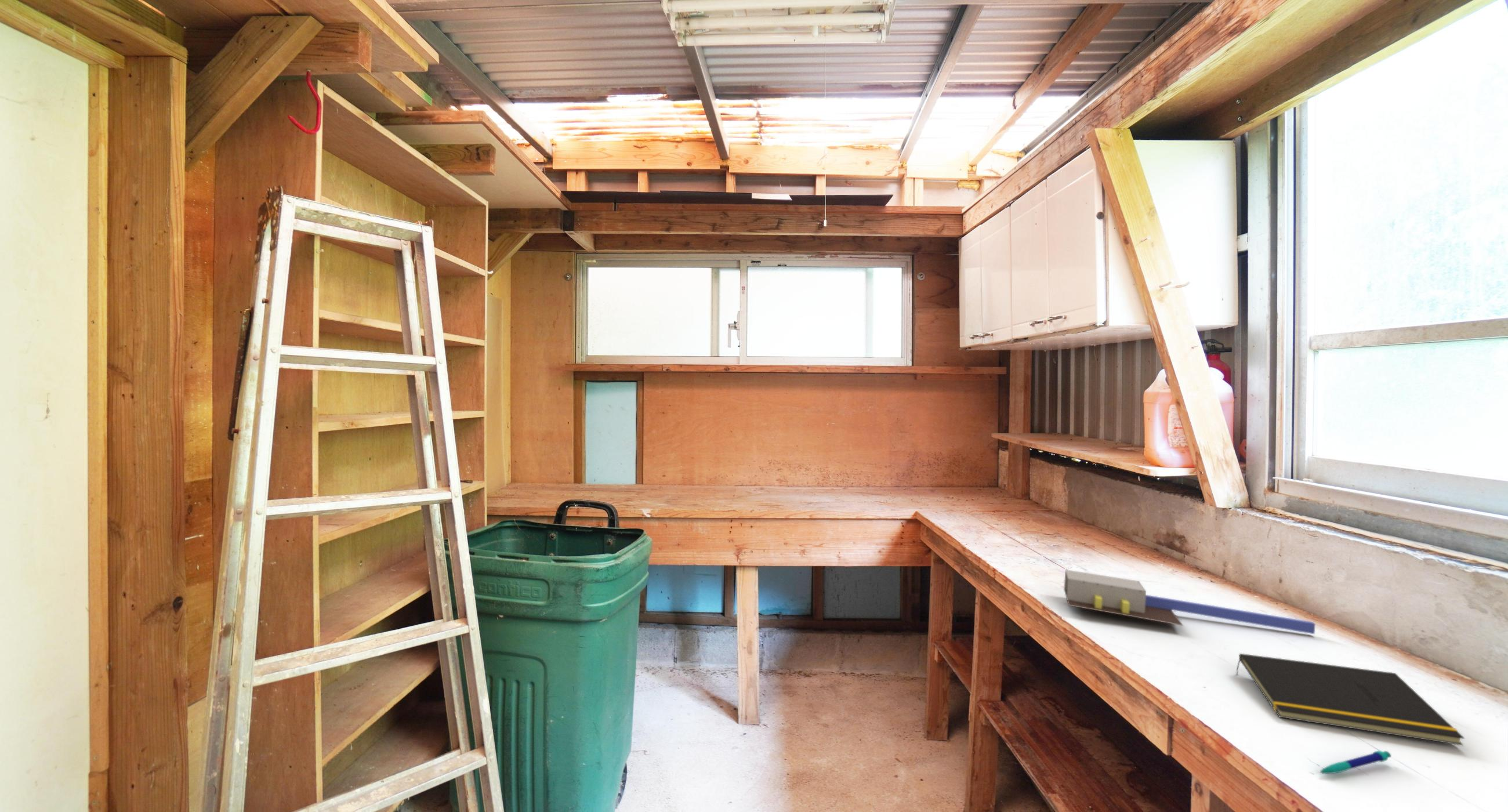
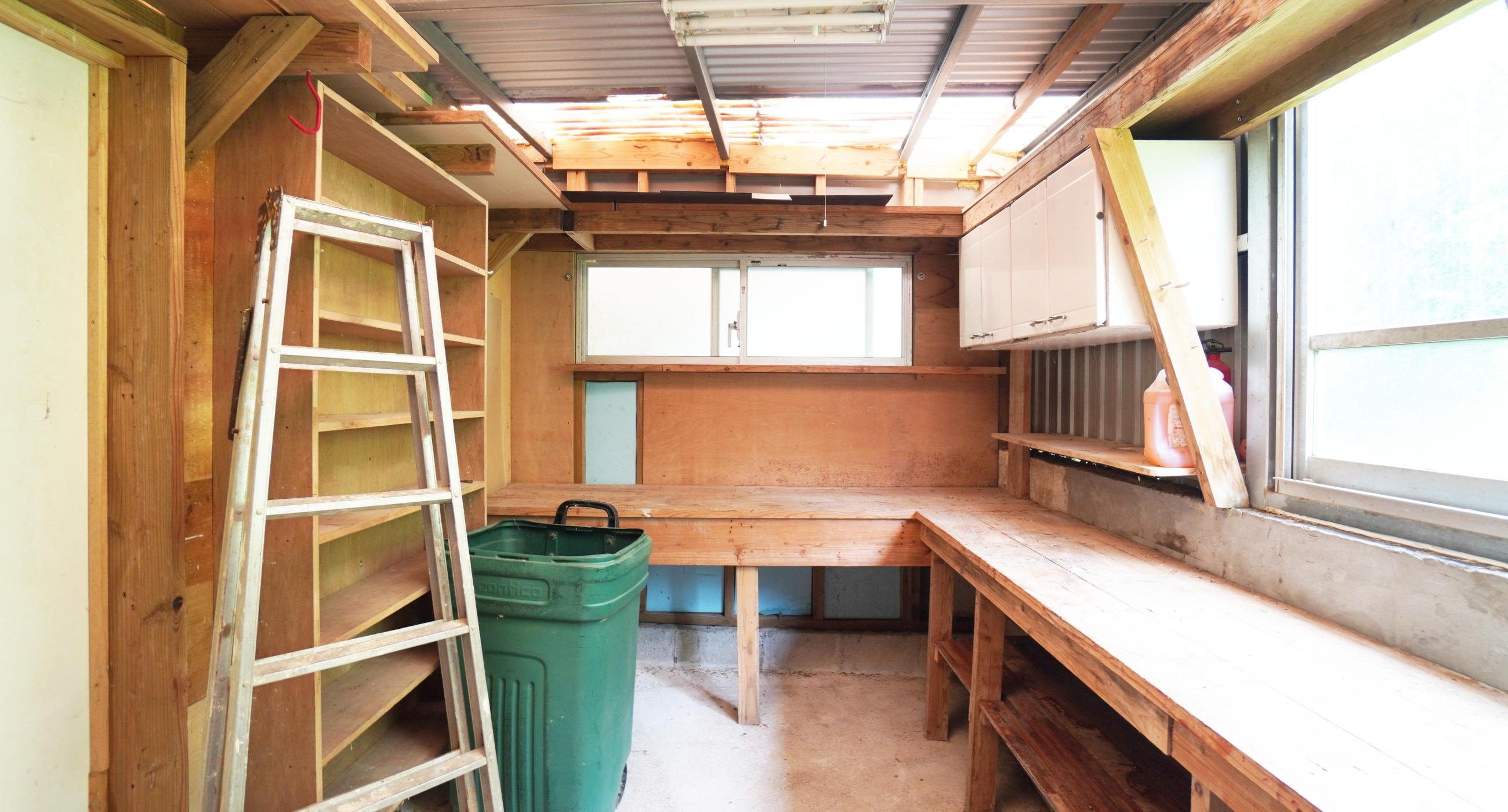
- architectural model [1063,569,1316,635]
- pen [1319,750,1391,774]
- notepad [1235,653,1465,746]
